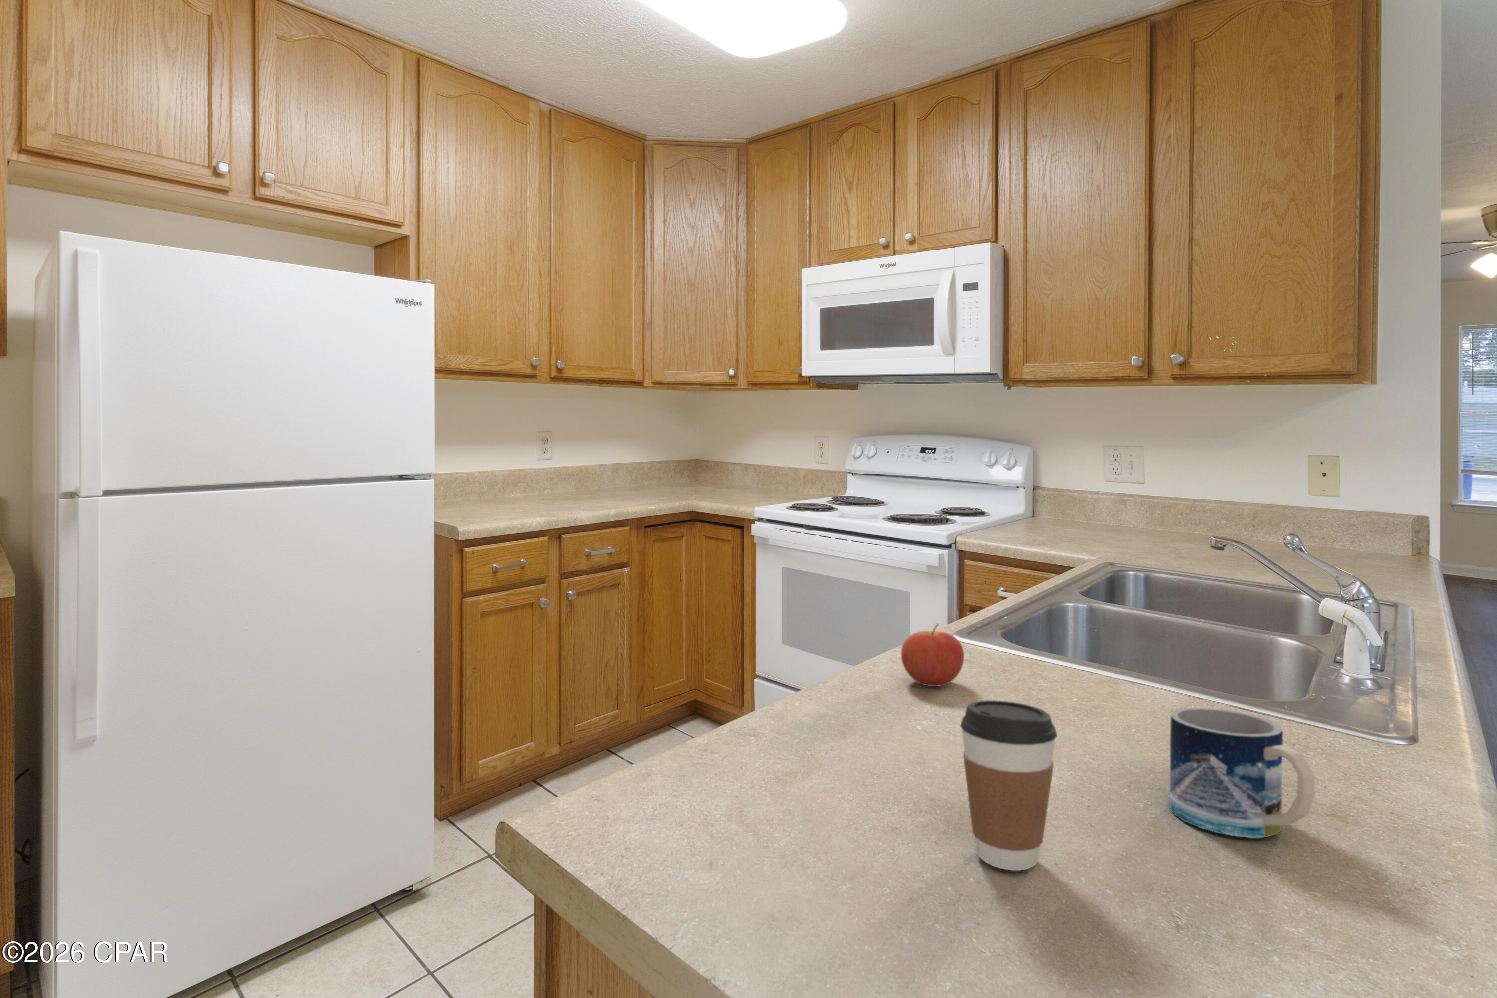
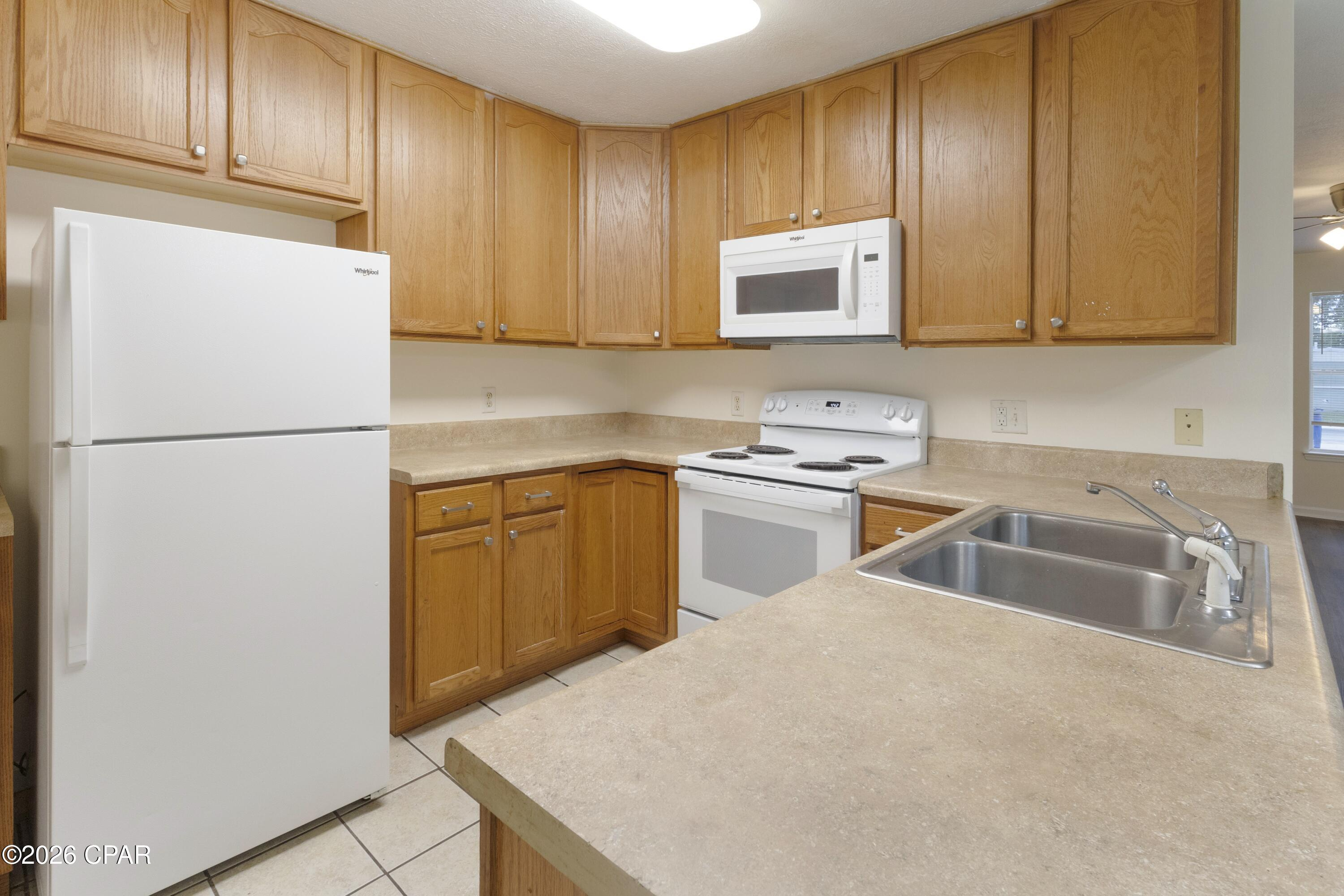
- coffee cup [960,699,1058,871]
- mug [1170,707,1315,839]
- apple [901,623,965,686]
